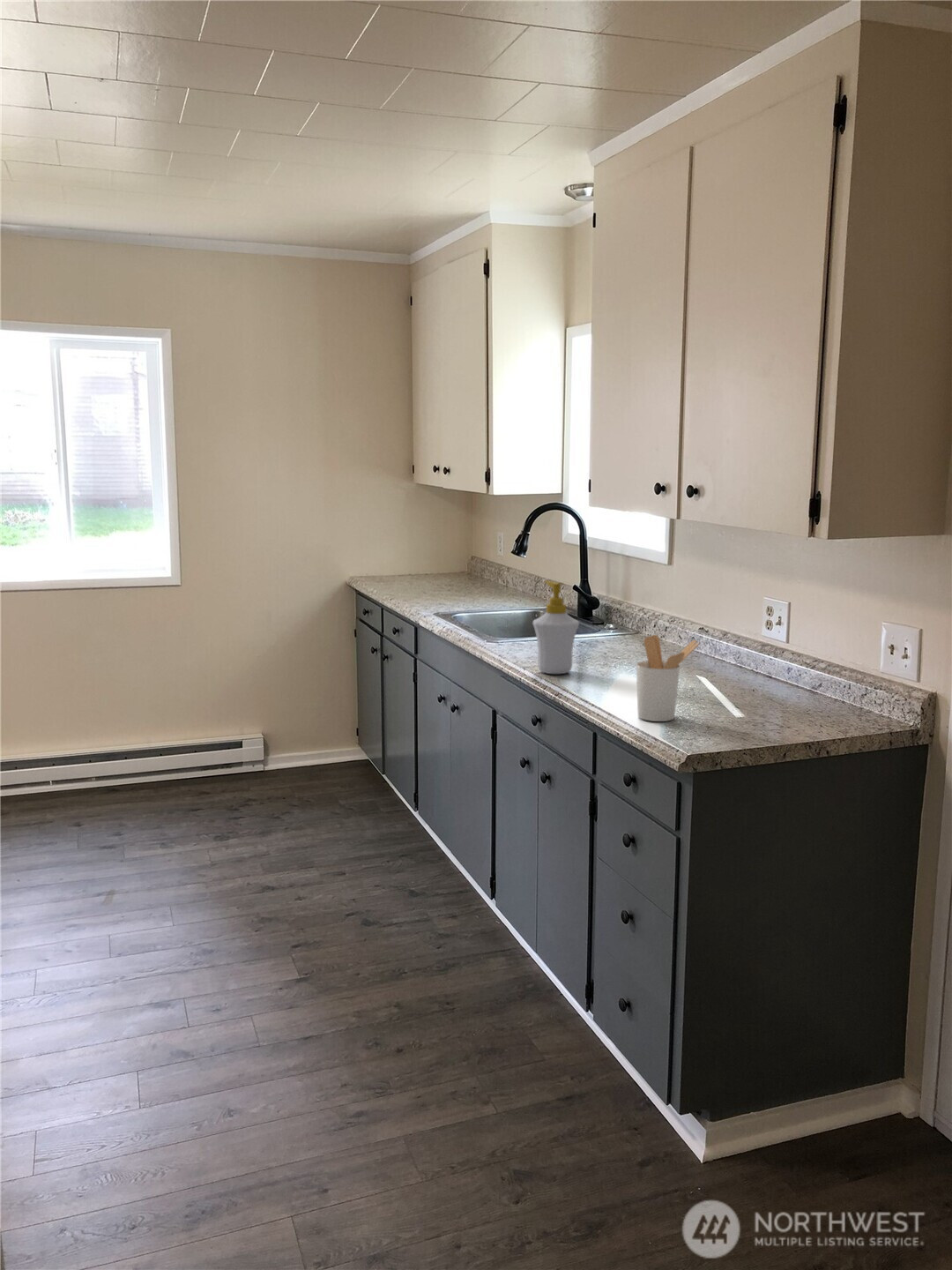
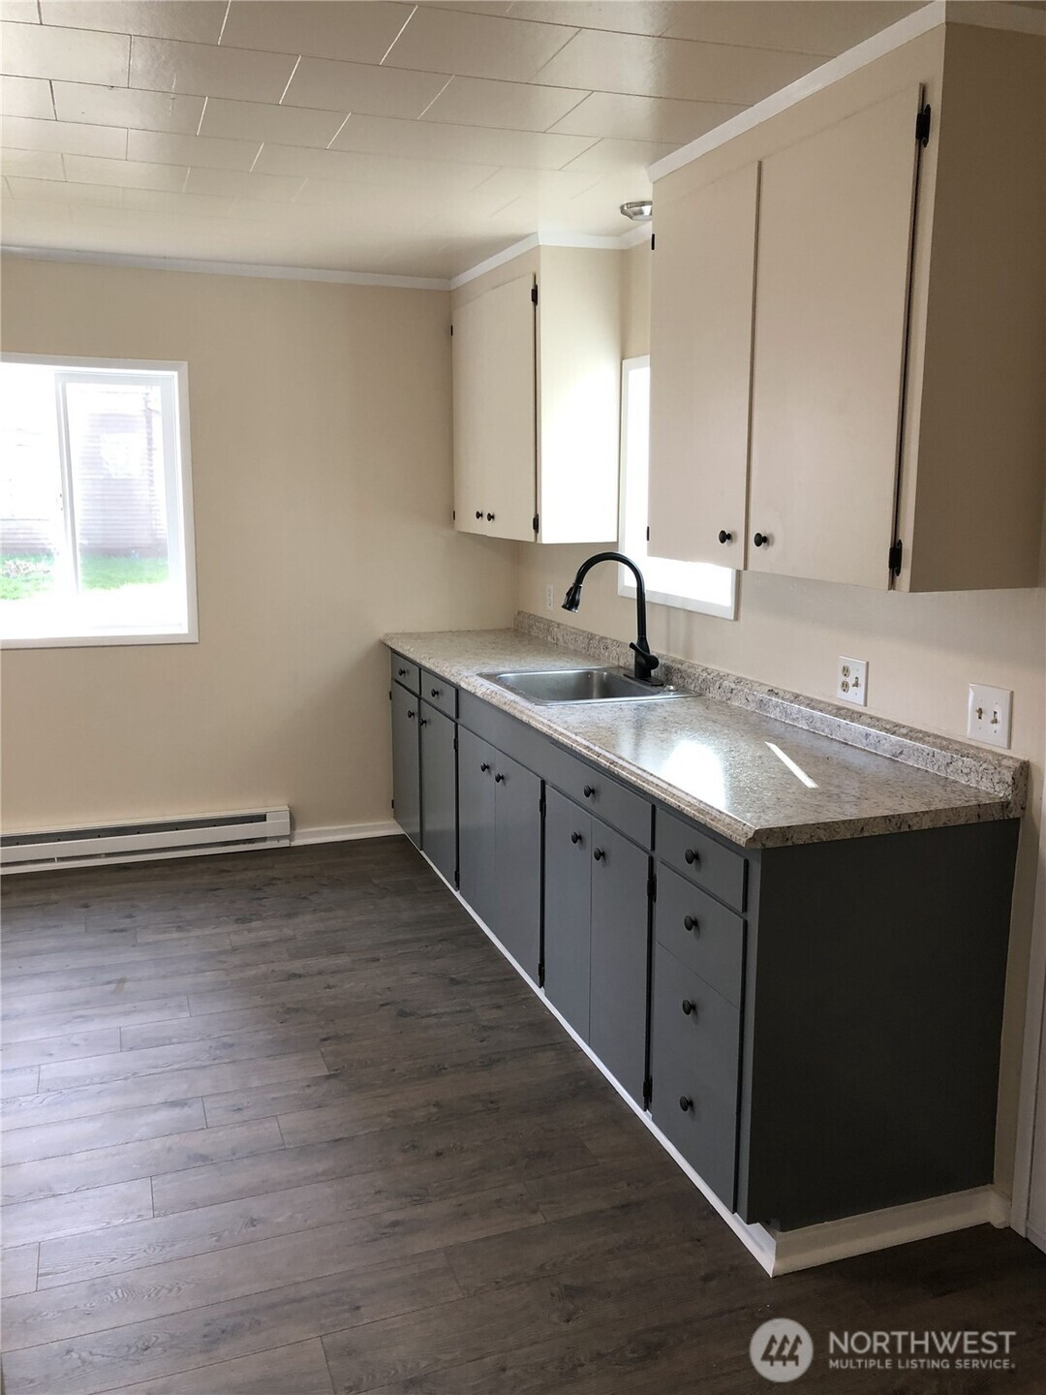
- soap bottle [532,579,580,675]
- utensil holder [636,634,701,722]
